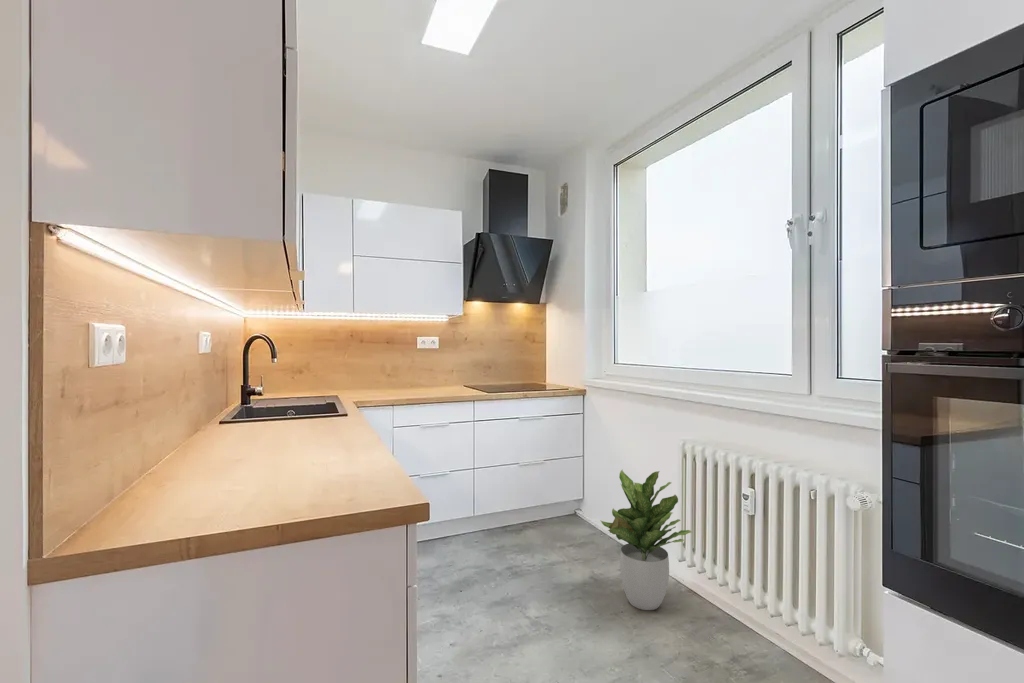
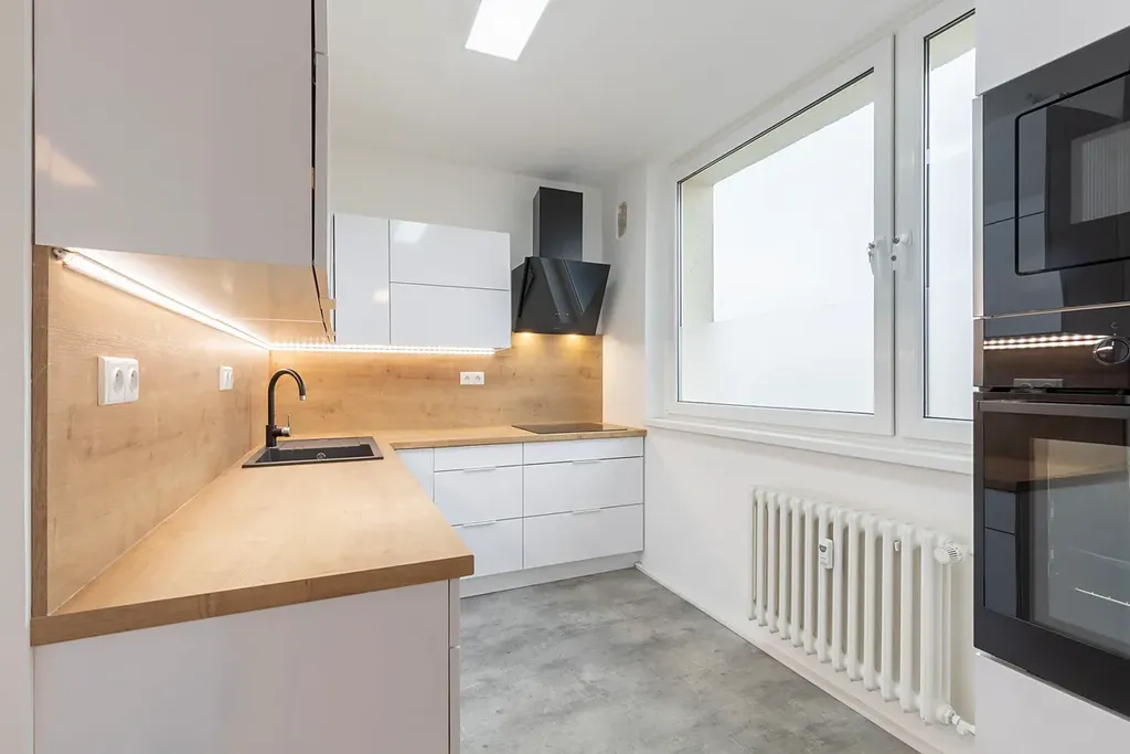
- potted plant [599,469,693,611]
